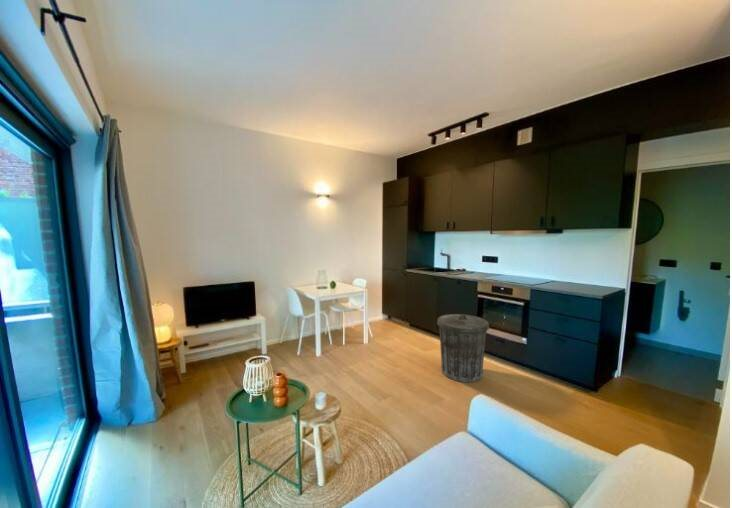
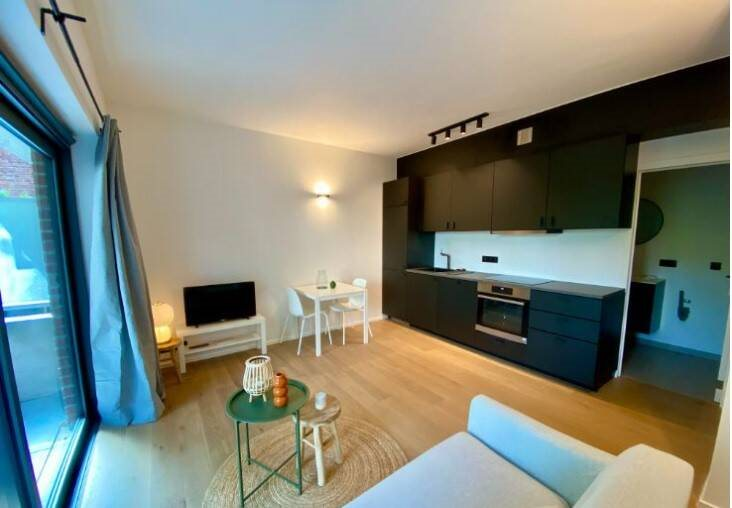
- trash can [436,313,490,383]
